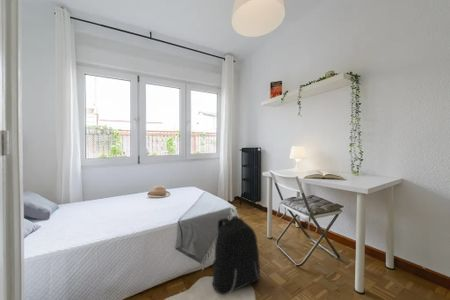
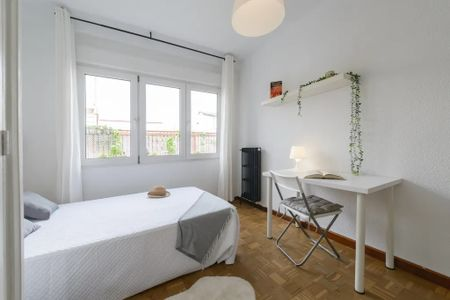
- backpack [212,215,261,296]
